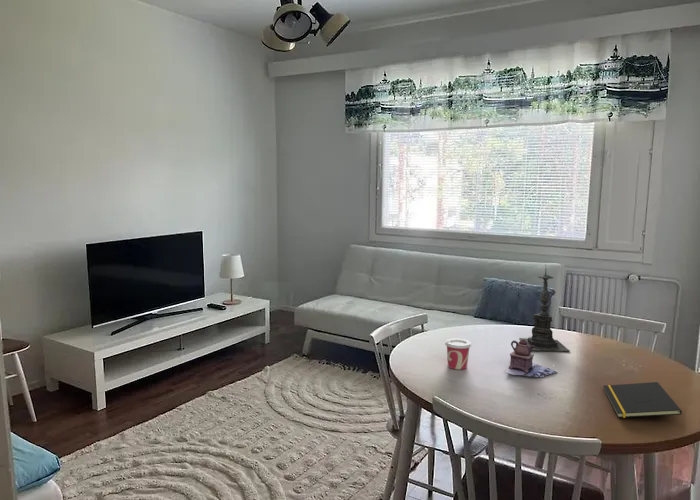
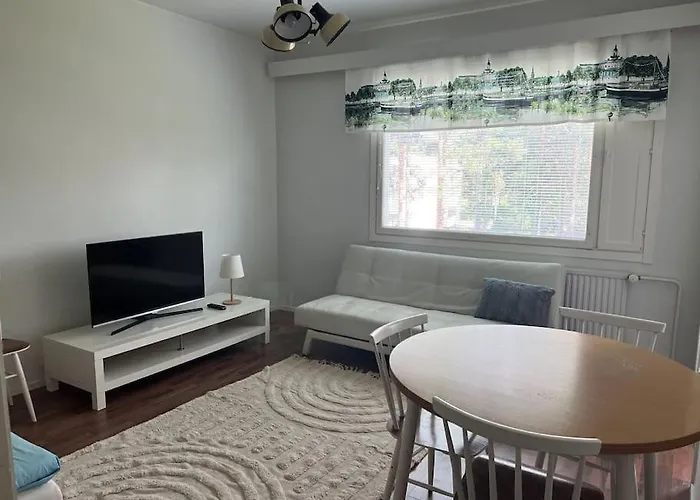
- notepad [602,381,683,419]
- teapot [504,340,558,378]
- cup [444,338,473,370]
- candle holder [518,263,571,352]
